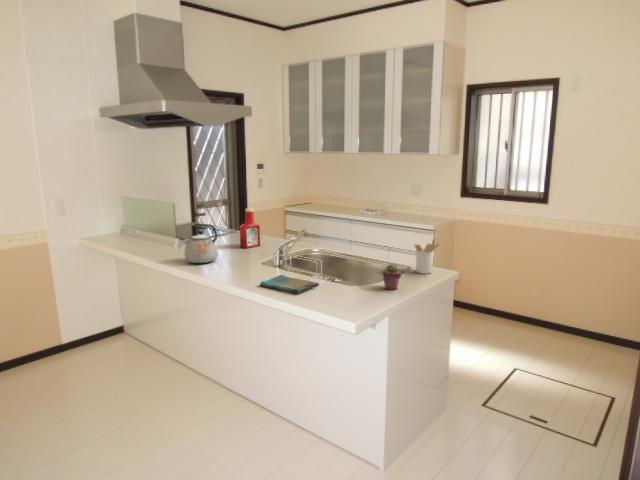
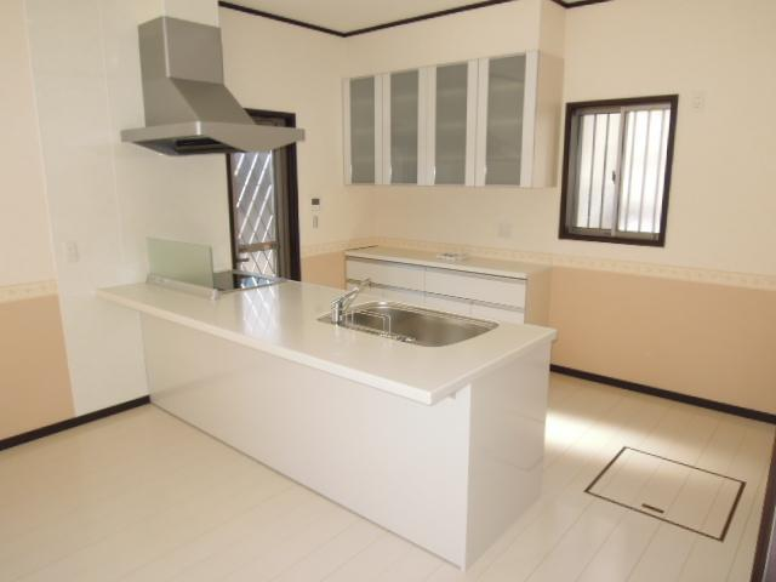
- kettle [182,223,219,264]
- utensil holder [413,238,441,275]
- dish towel [259,274,320,294]
- potted succulent [381,263,403,291]
- soap bottle [239,207,261,249]
